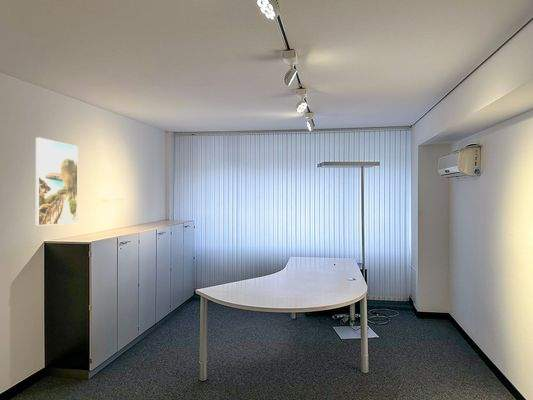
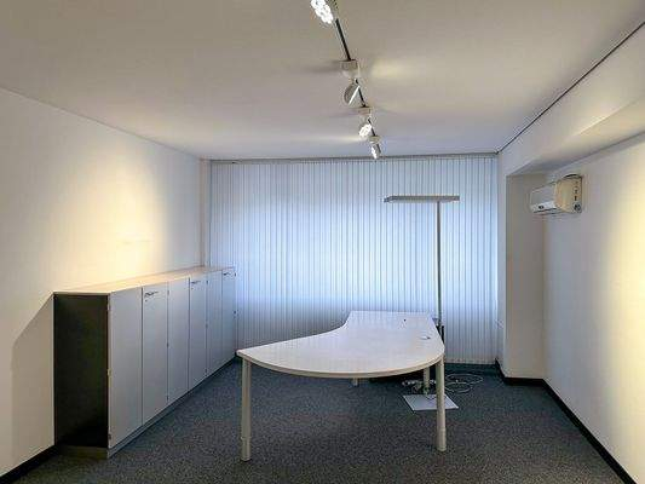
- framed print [34,136,79,227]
